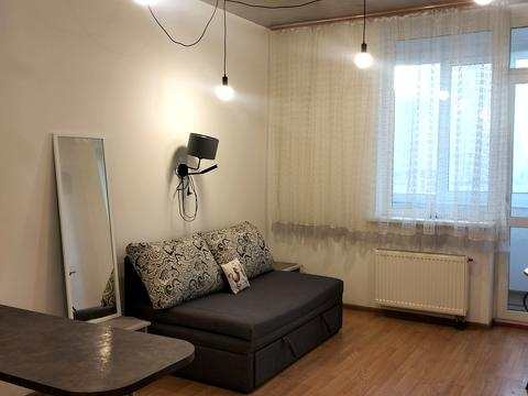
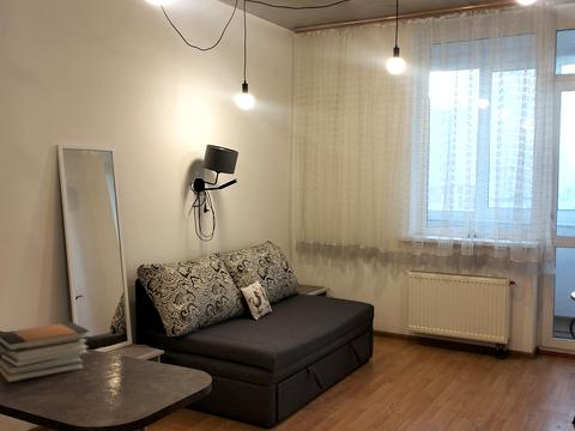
+ book stack [0,321,91,383]
